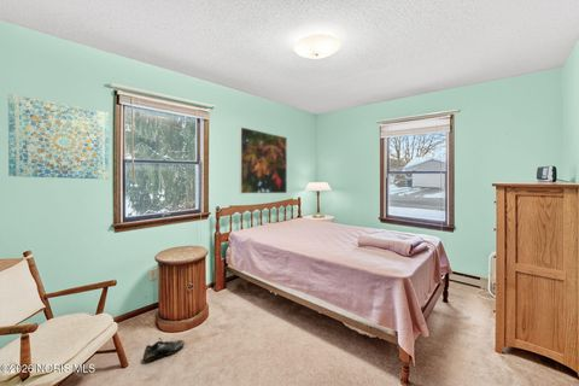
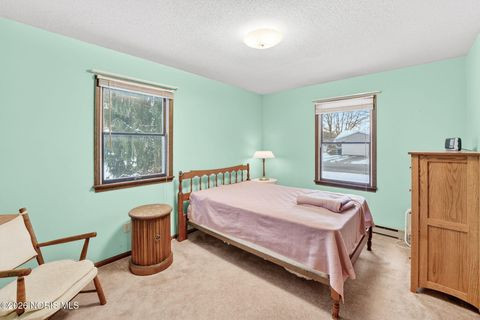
- shoe [142,337,186,363]
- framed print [239,125,288,194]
- wall art [7,93,110,180]
